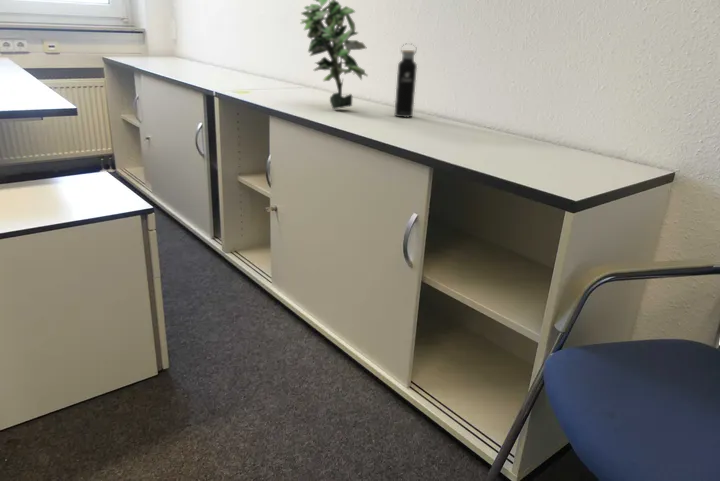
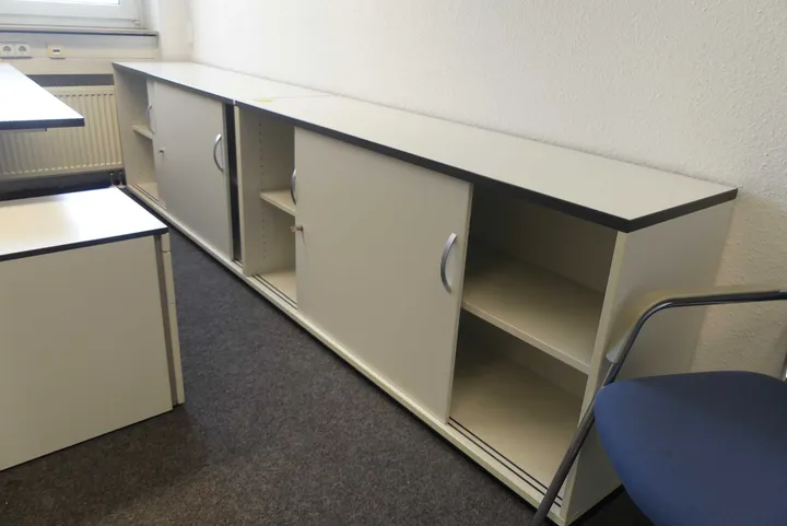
- water bottle [394,42,418,118]
- potted plant [300,0,369,110]
